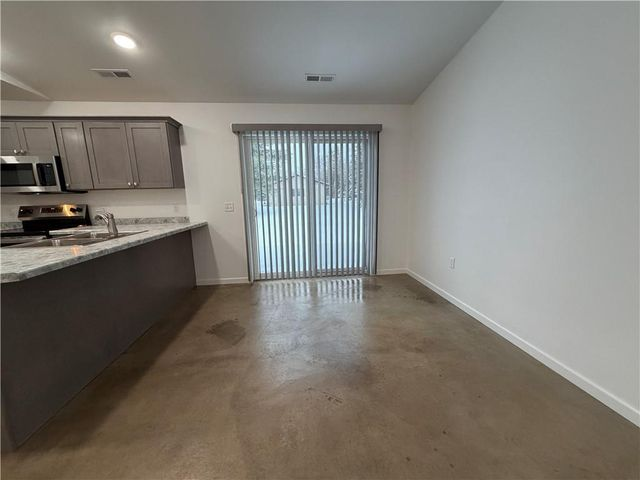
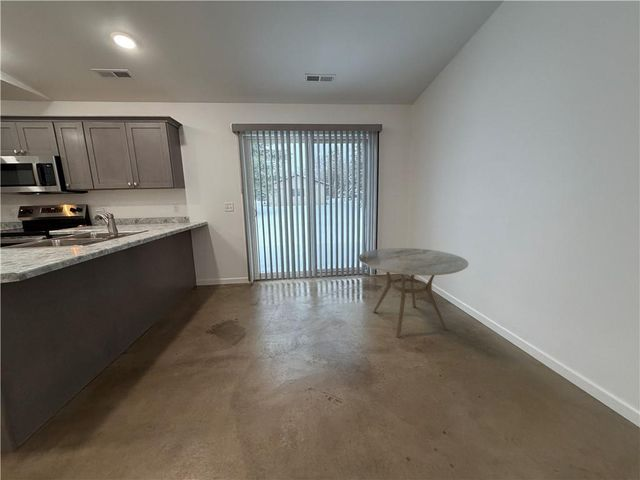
+ dining table [358,247,469,339]
